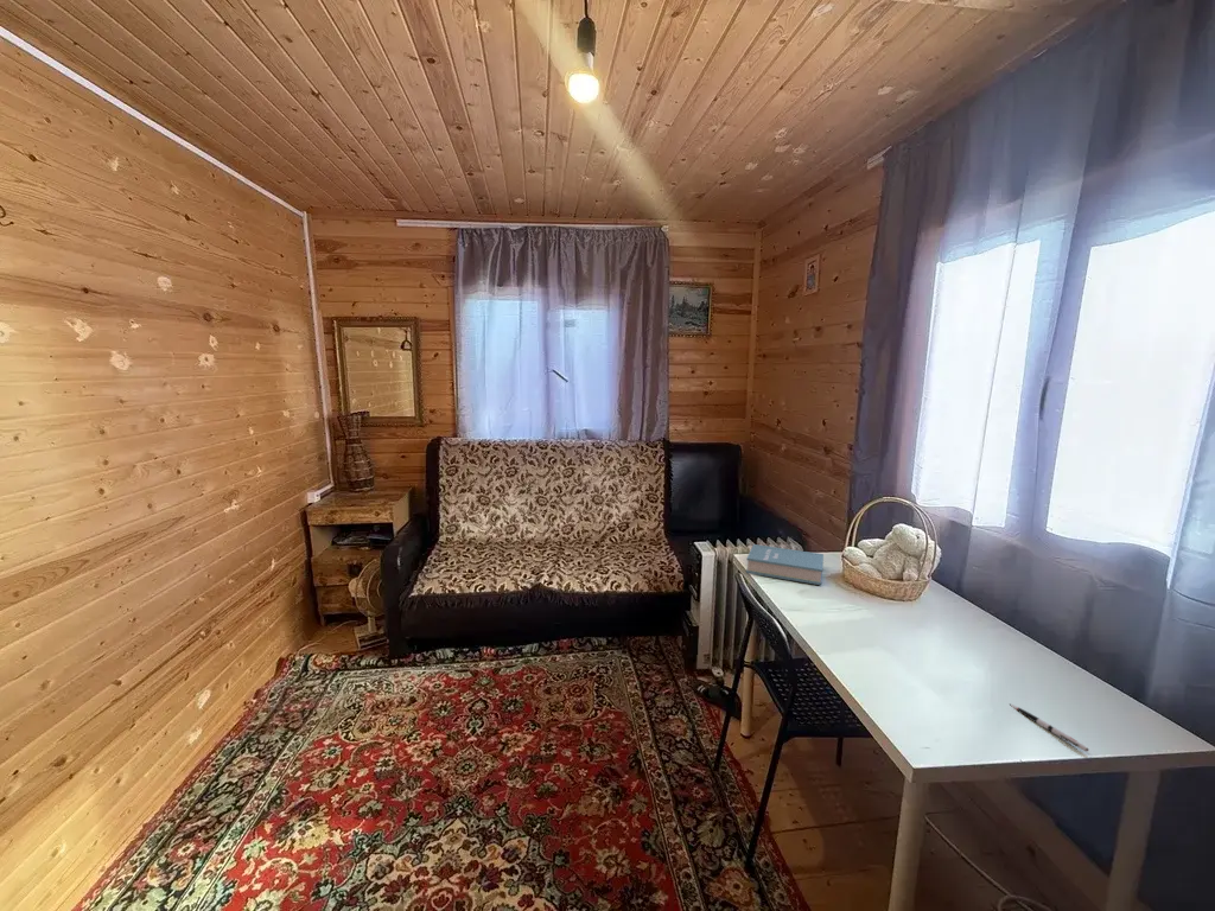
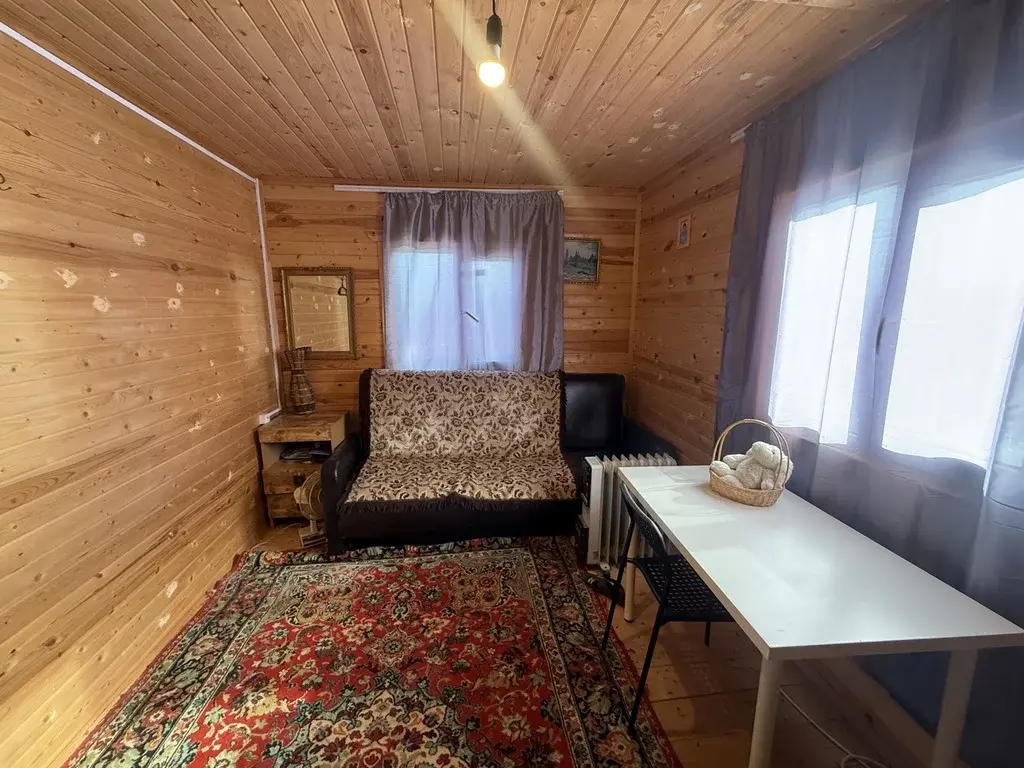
- book [745,543,825,586]
- pen [1010,703,1089,753]
